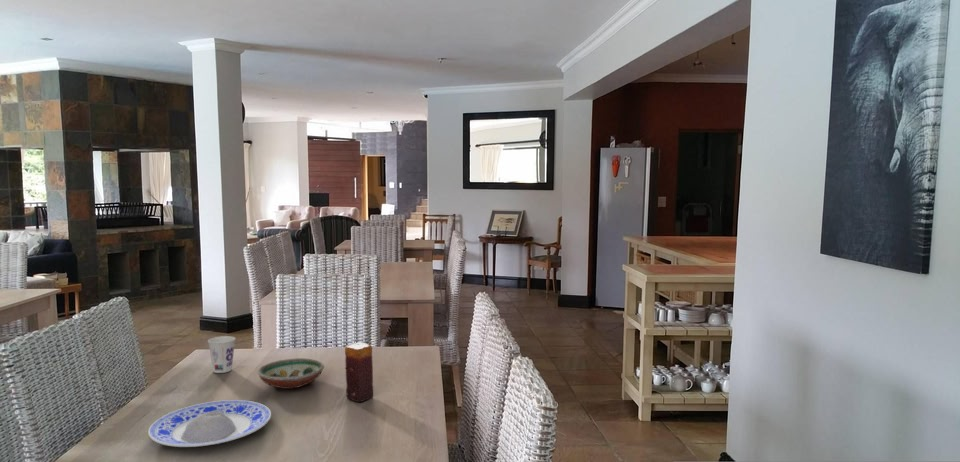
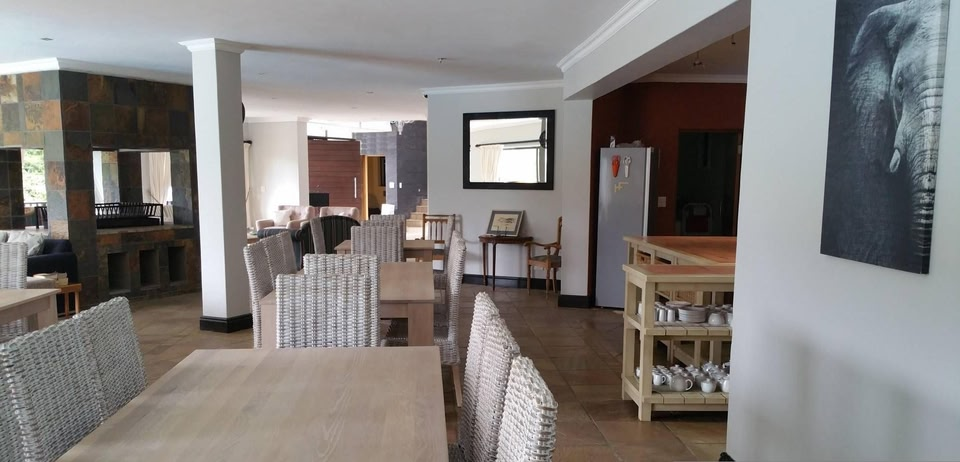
- cup [207,335,236,374]
- plate [147,399,272,448]
- candle [344,341,374,403]
- decorative bowl [257,357,325,390]
